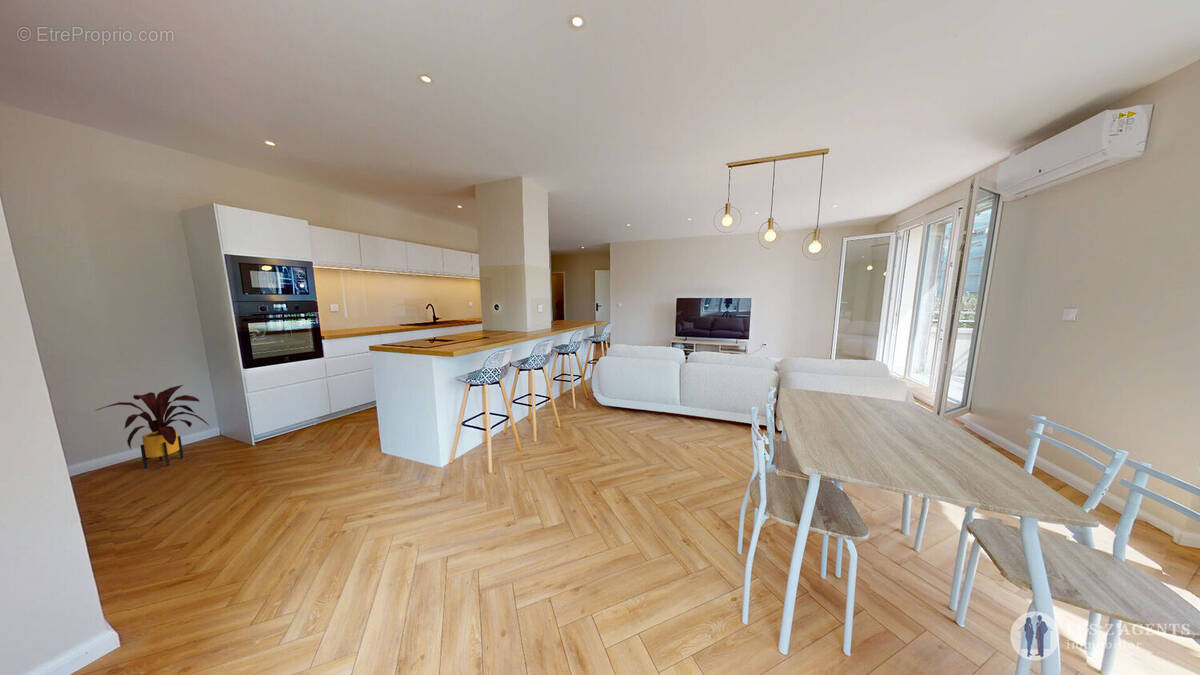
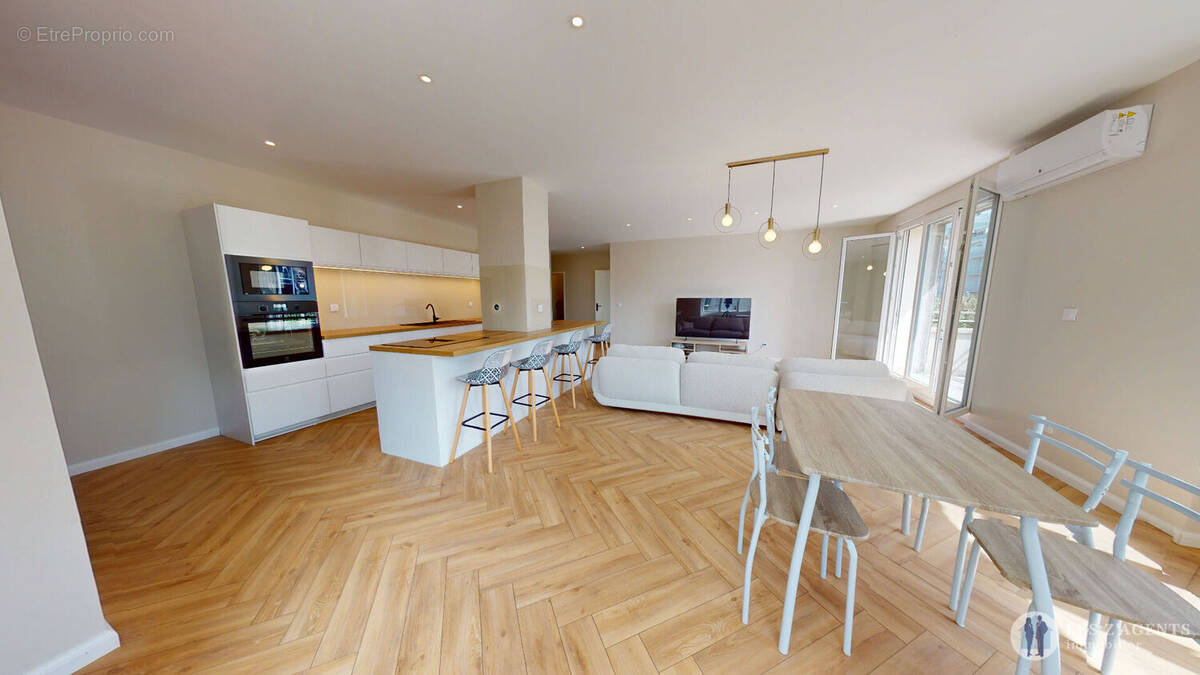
- house plant [94,384,210,469]
